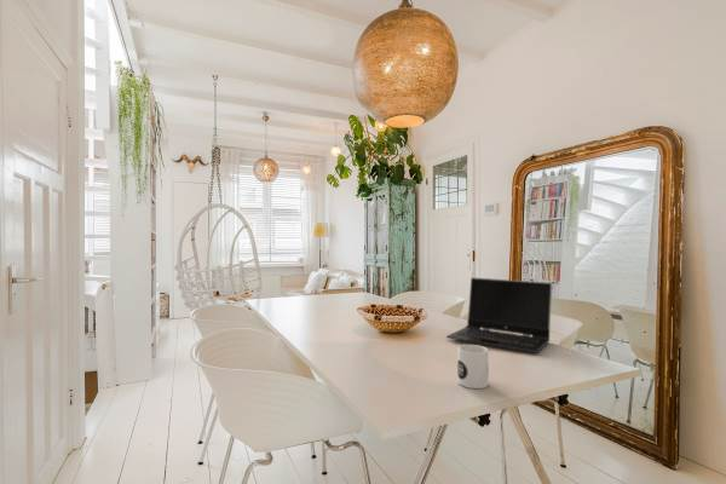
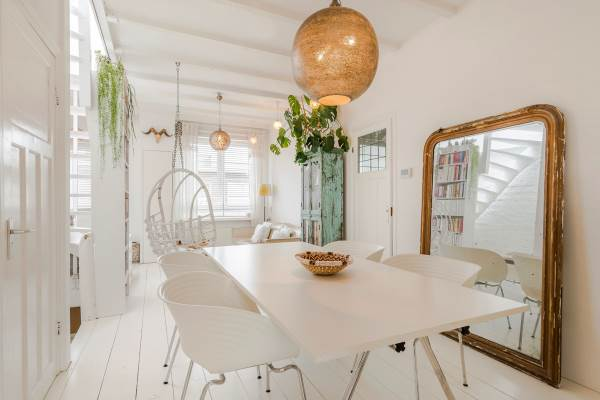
- mug [456,344,489,390]
- laptop computer [445,276,553,353]
